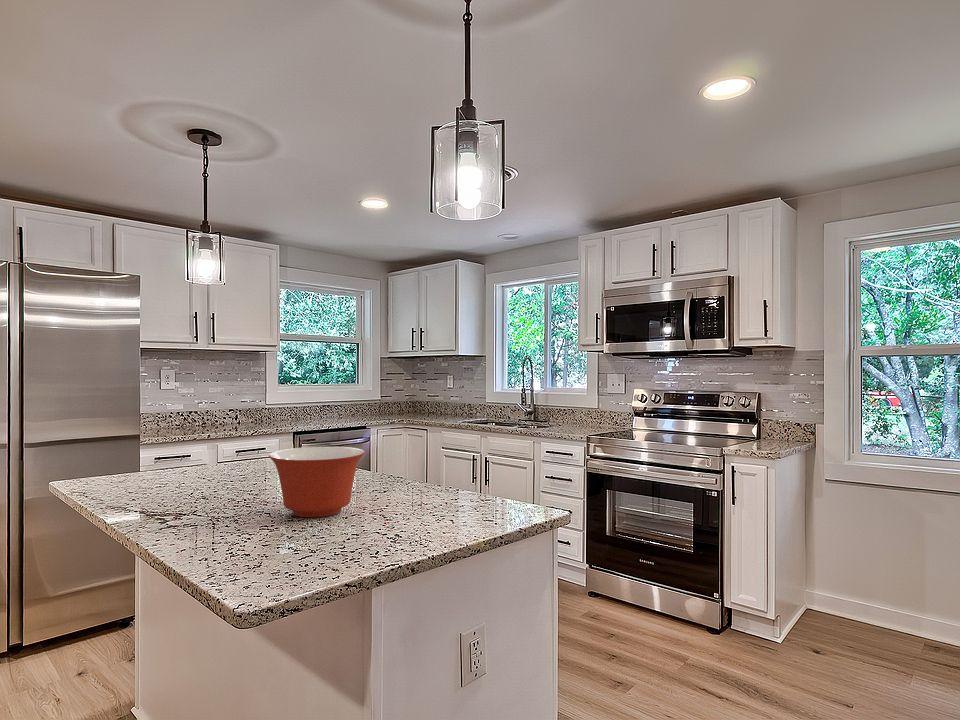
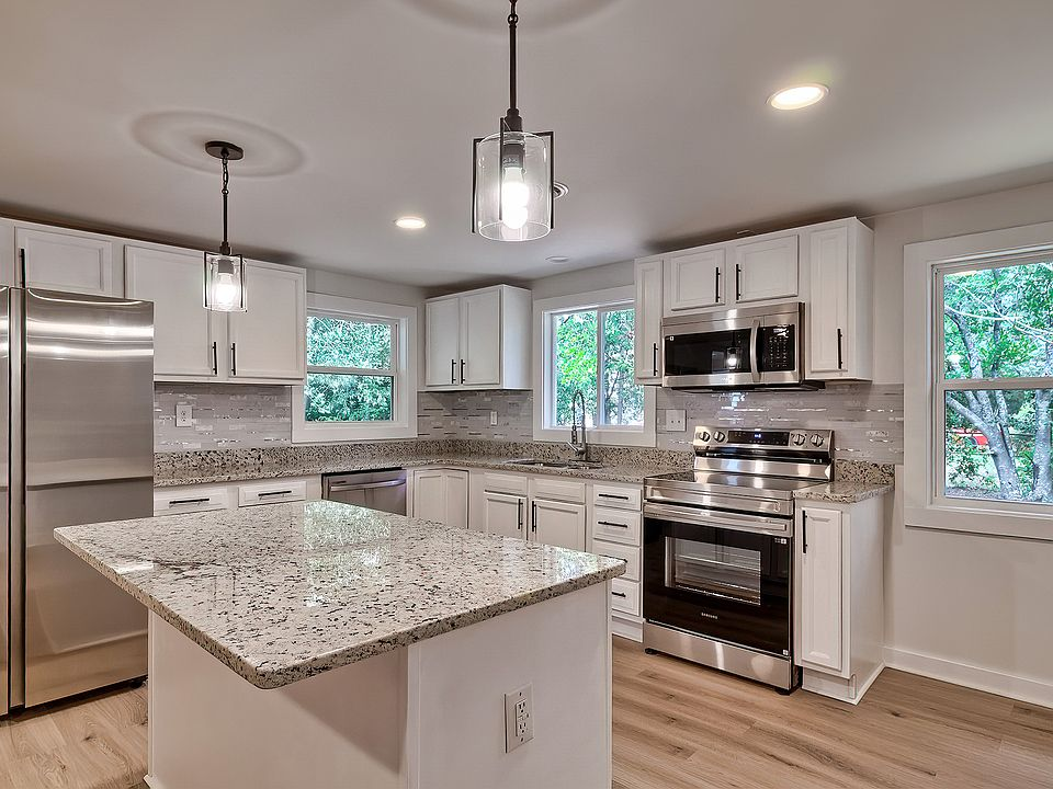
- mixing bowl [268,446,366,518]
